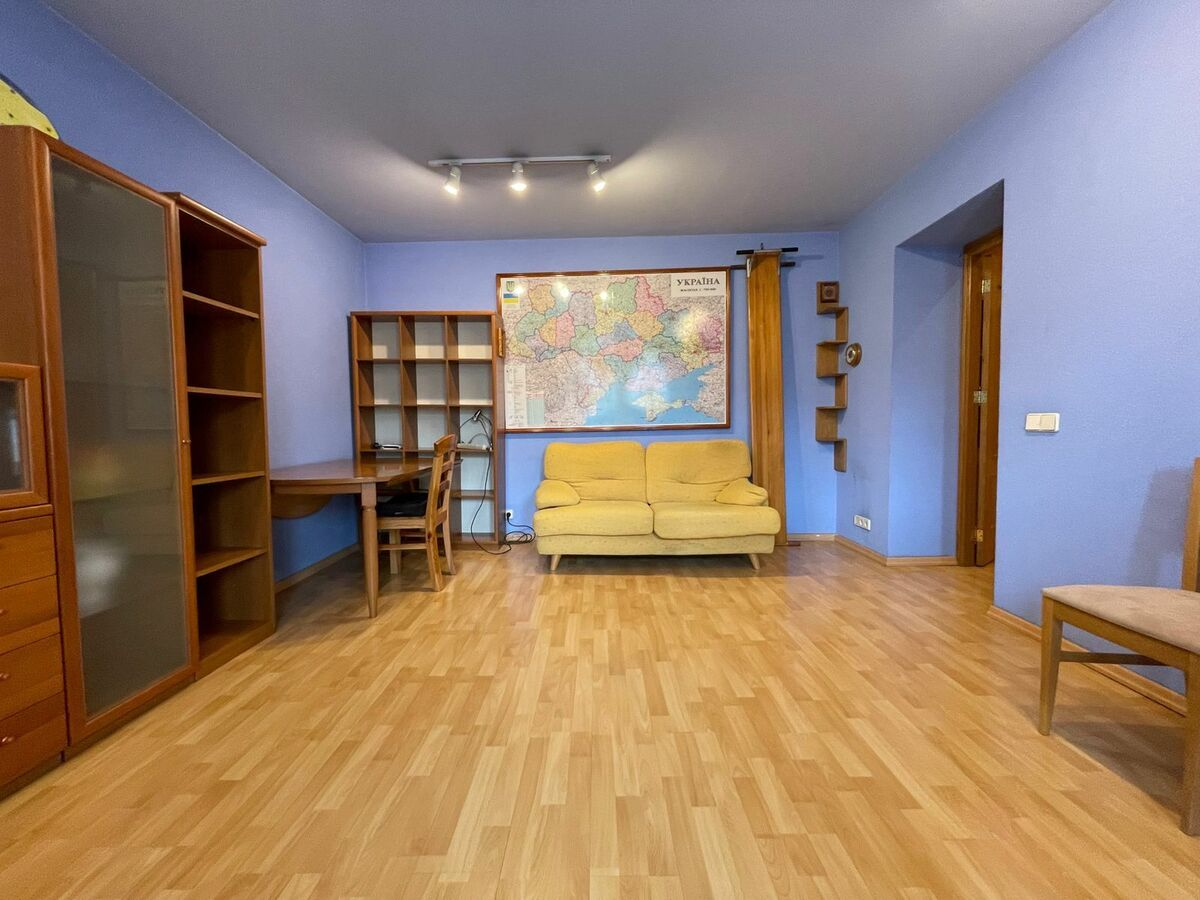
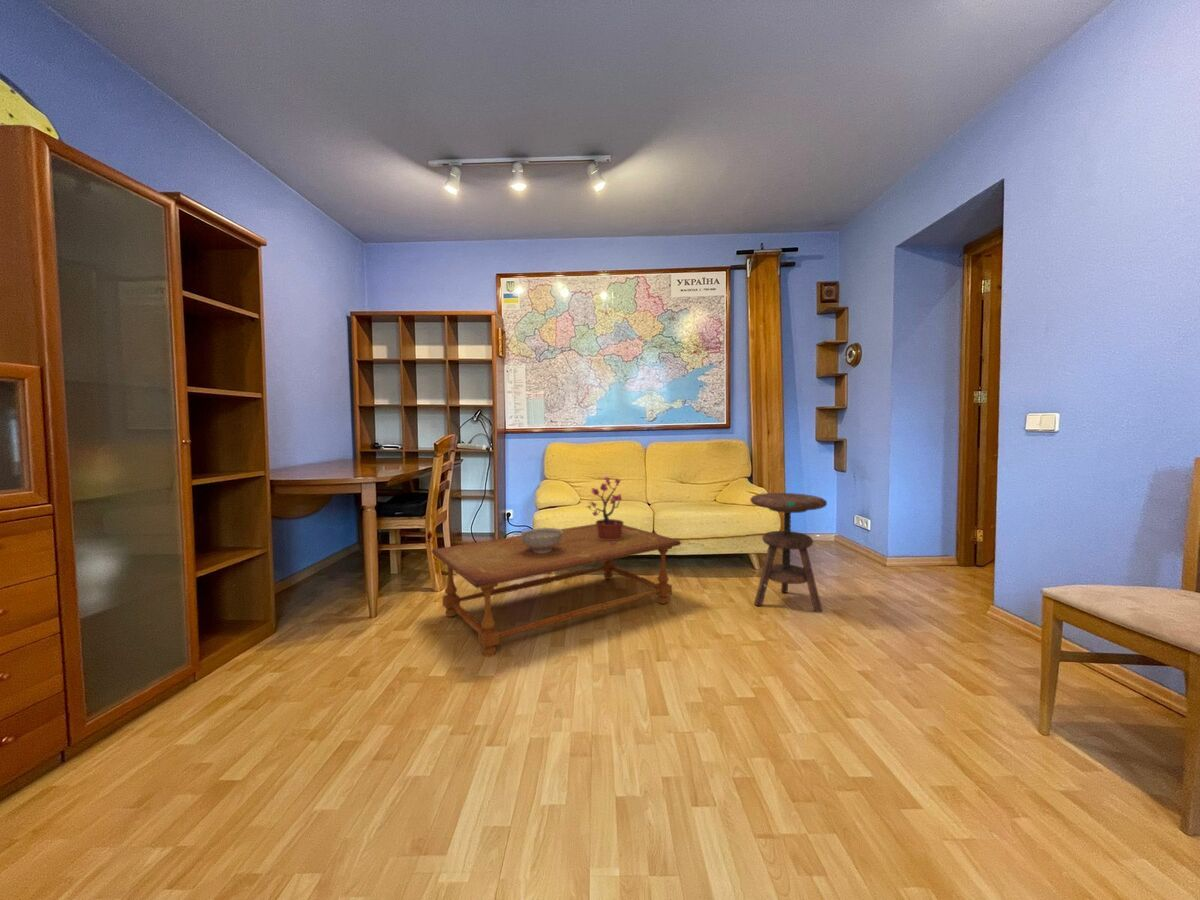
+ coffee table [431,523,682,658]
+ side table [749,492,828,614]
+ decorative bowl [519,527,563,553]
+ potted plant [586,476,626,544]
